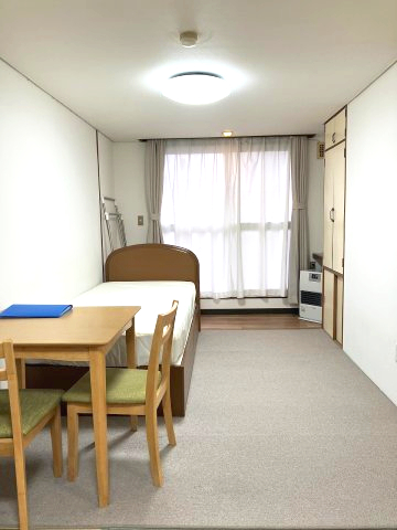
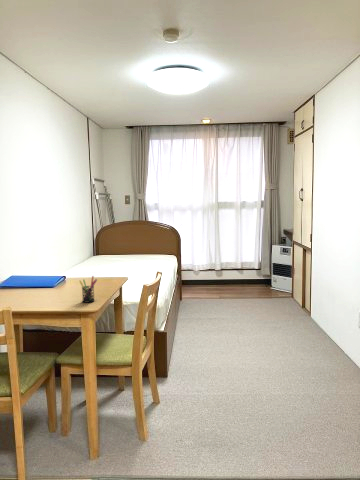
+ pen holder [78,275,98,304]
